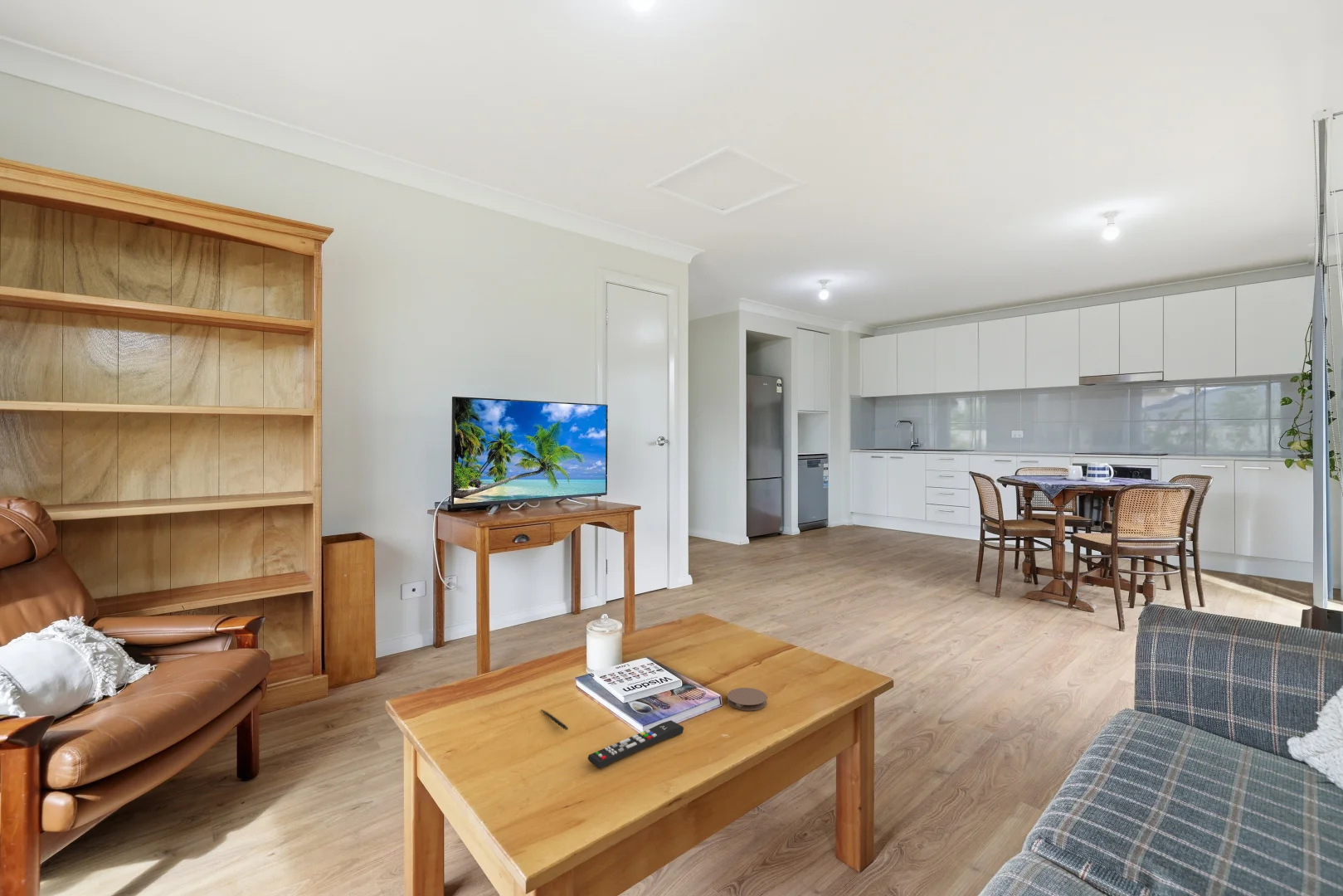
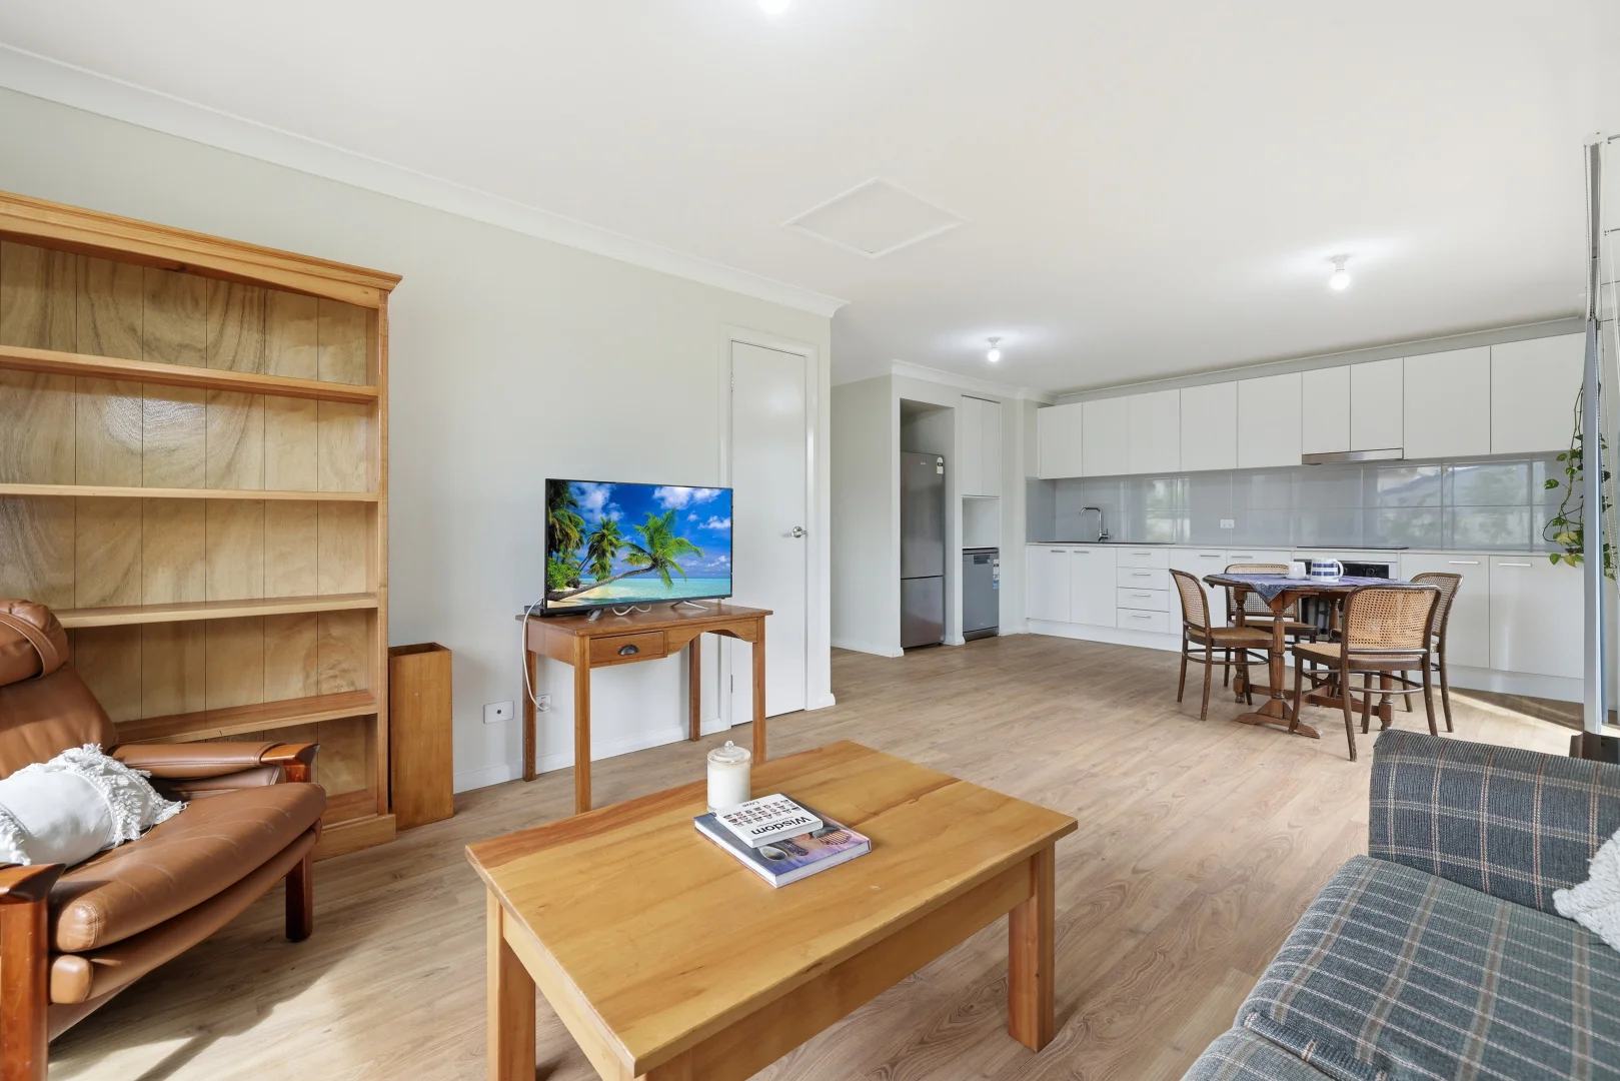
- coaster [727,687,767,711]
- pen [540,709,568,731]
- remote control [587,719,684,769]
